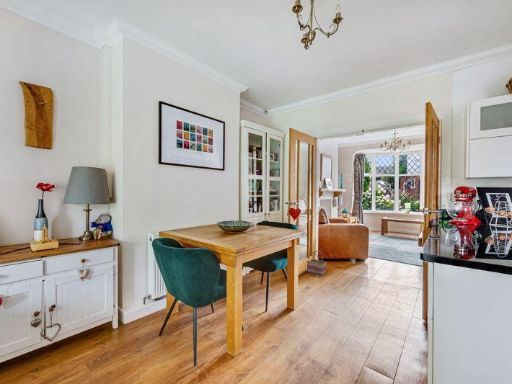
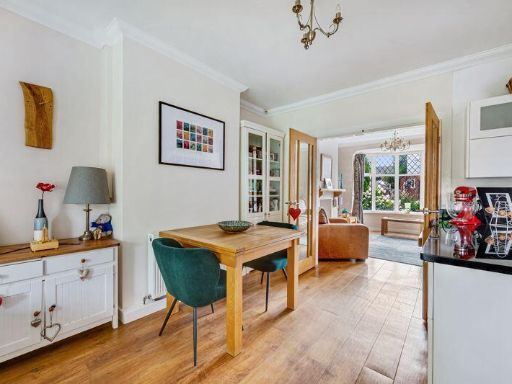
- basket [305,250,327,276]
